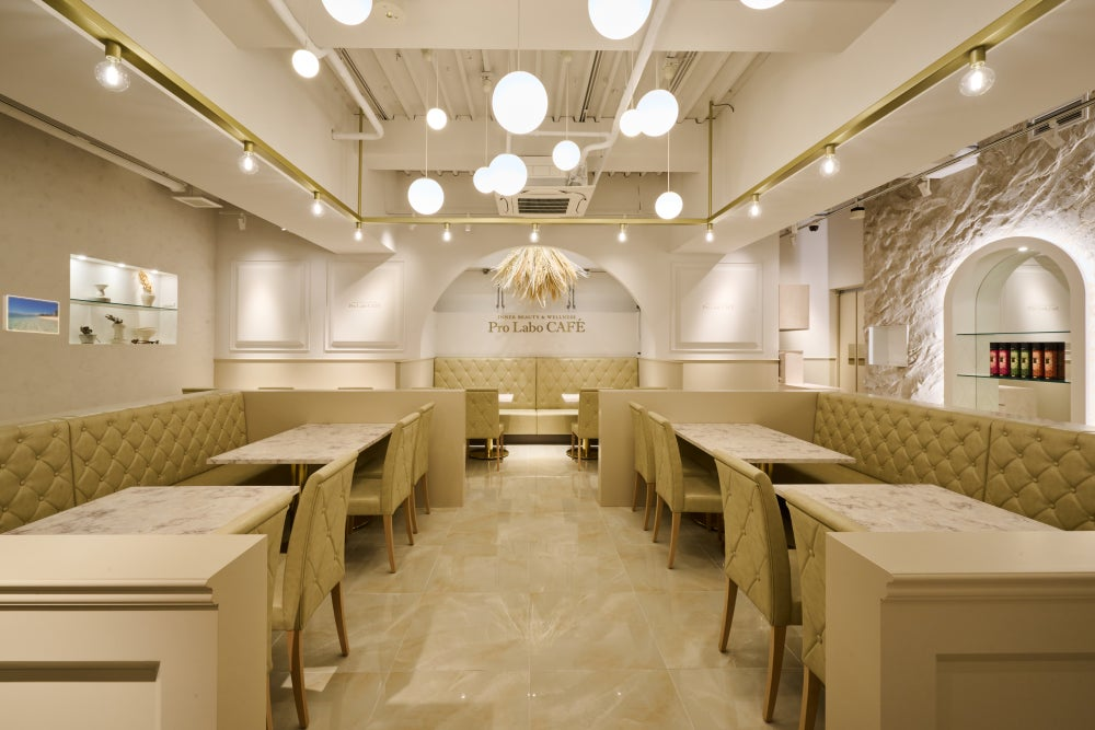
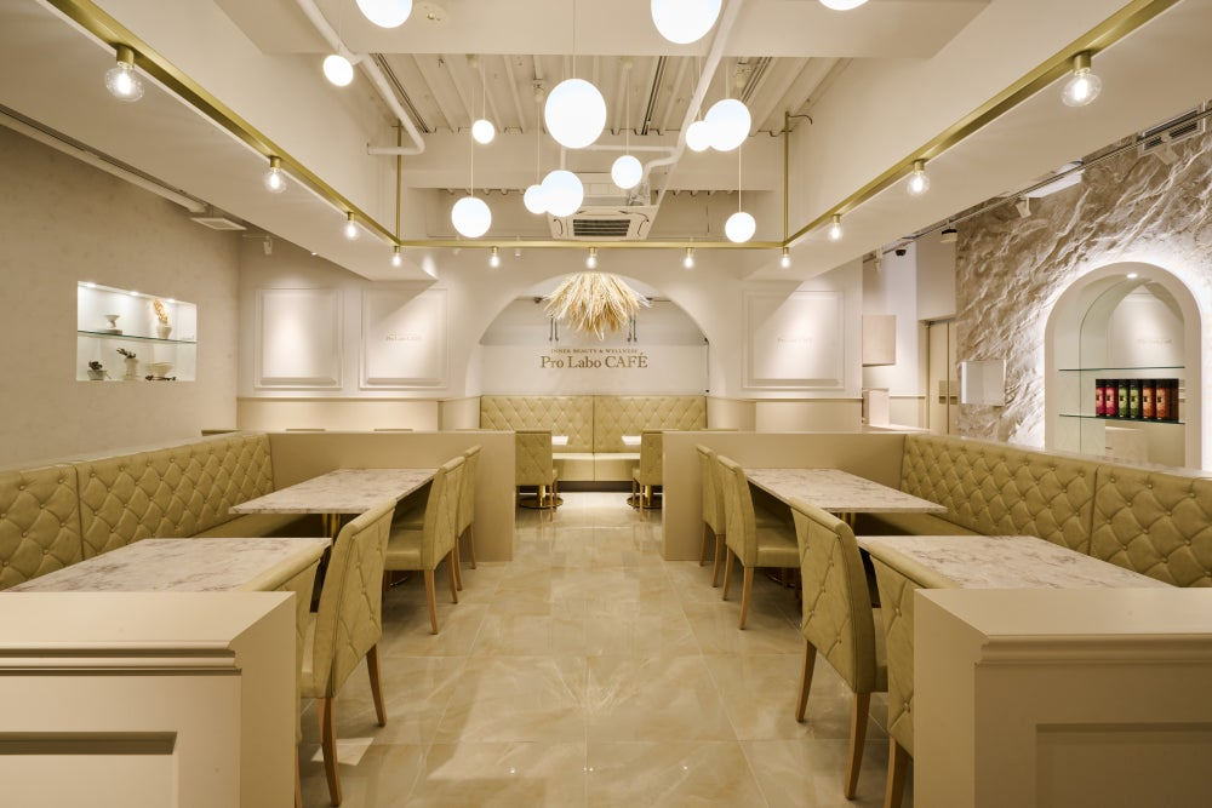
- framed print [1,294,60,335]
